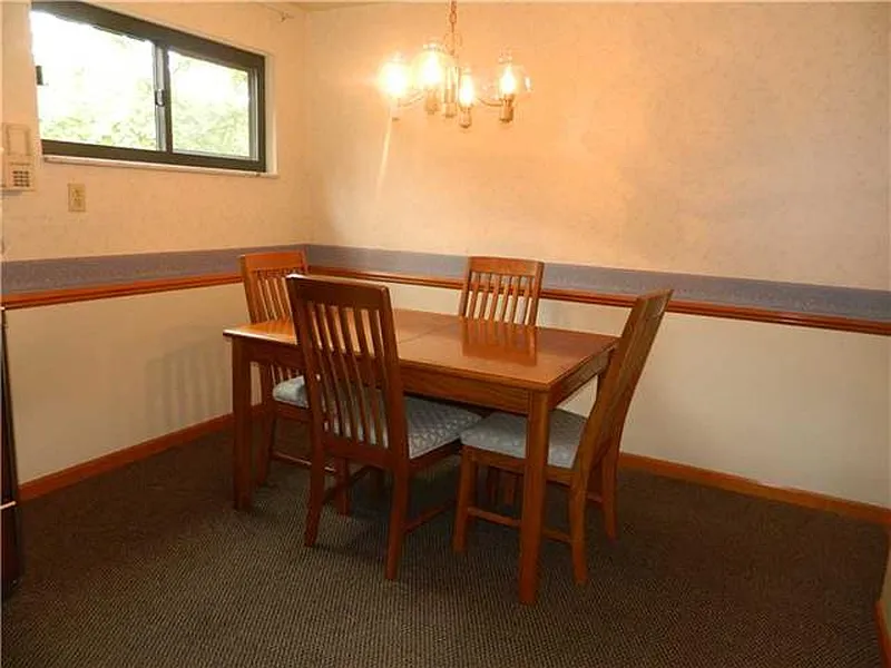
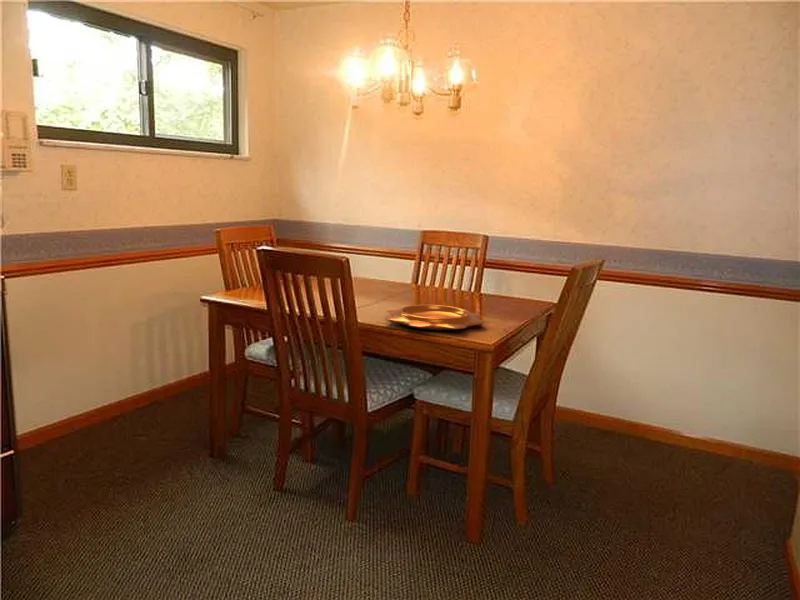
+ decorative bowl [385,304,486,331]
